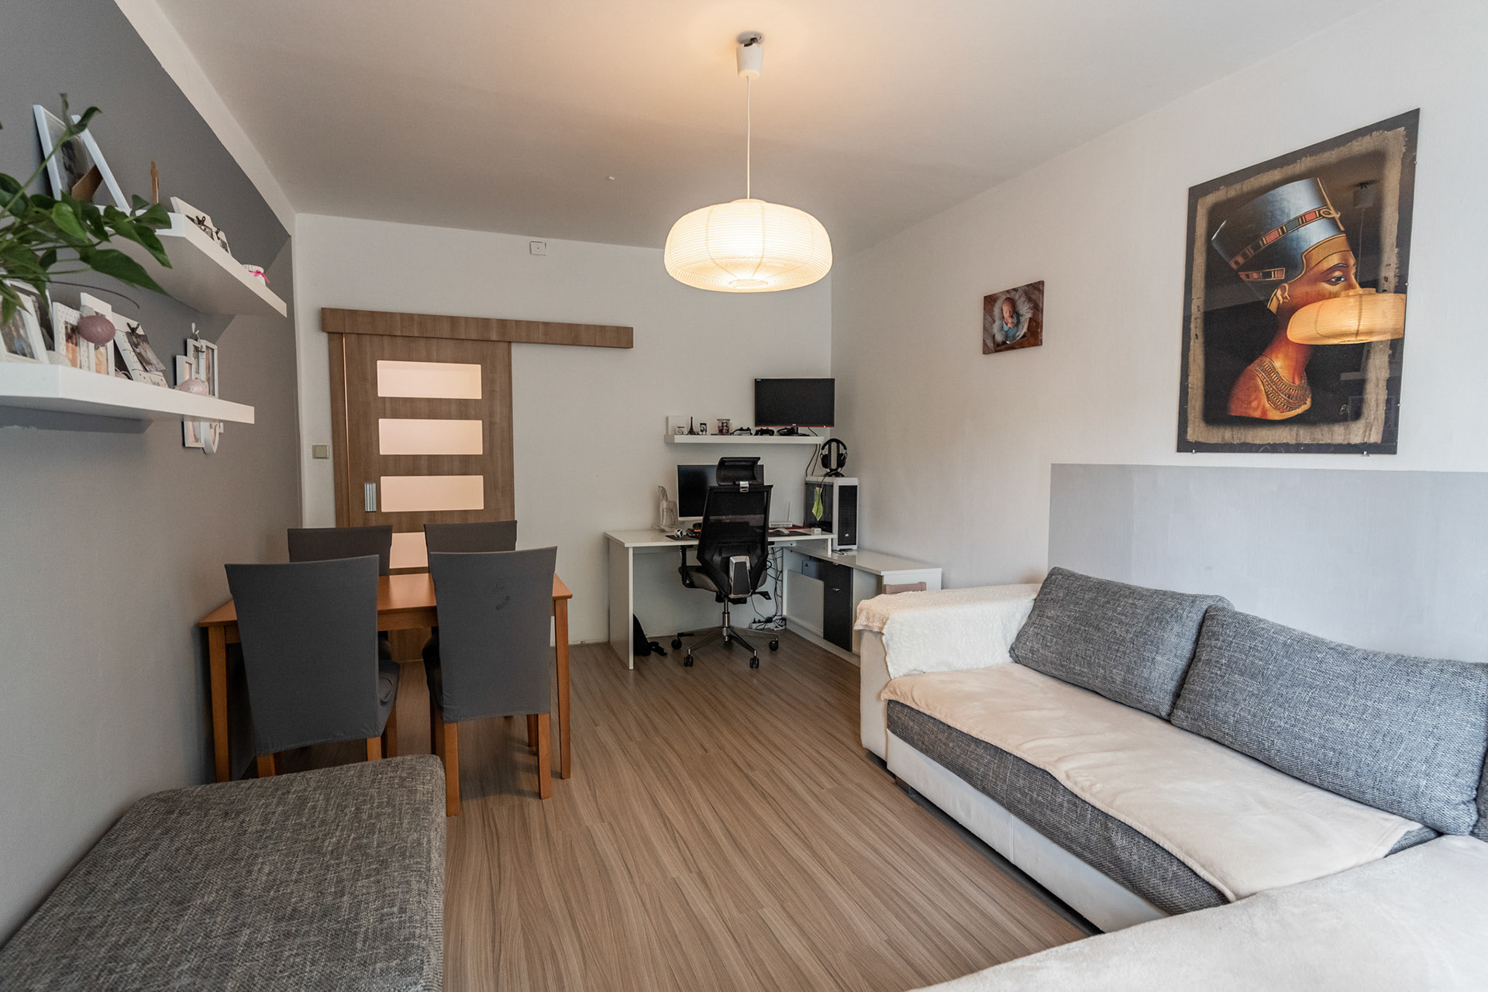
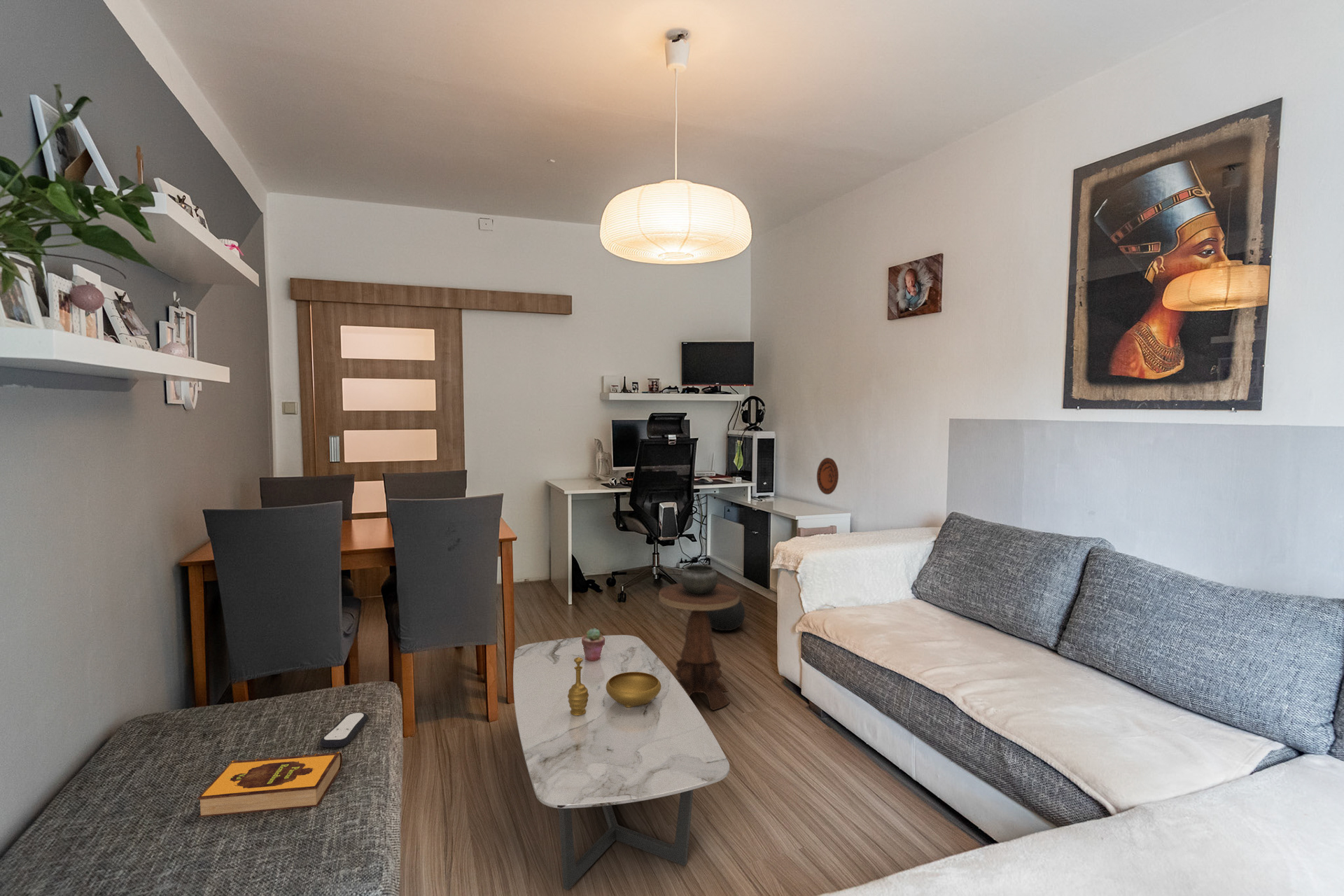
+ decorative plate [816,457,839,495]
+ hardback book [197,750,343,818]
+ coffee table [512,634,730,891]
+ potted succulent [582,627,605,661]
+ remote control [319,712,369,748]
+ side table [658,563,740,711]
+ decorative bowl [568,657,661,715]
+ decorative ball [706,599,746,631]
